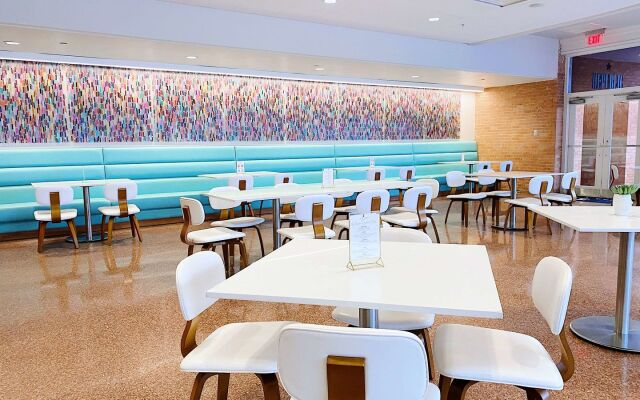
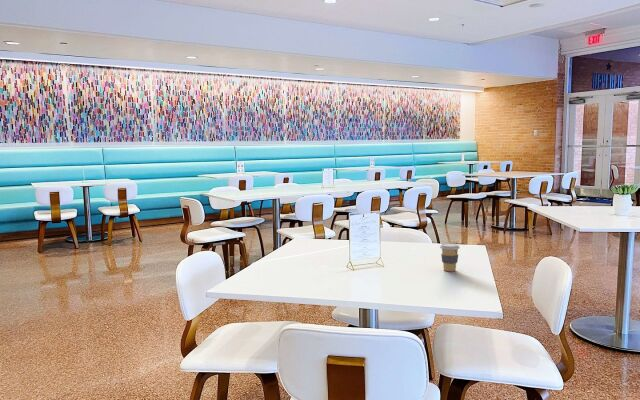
+ coffee cup [439,242,461,272]
